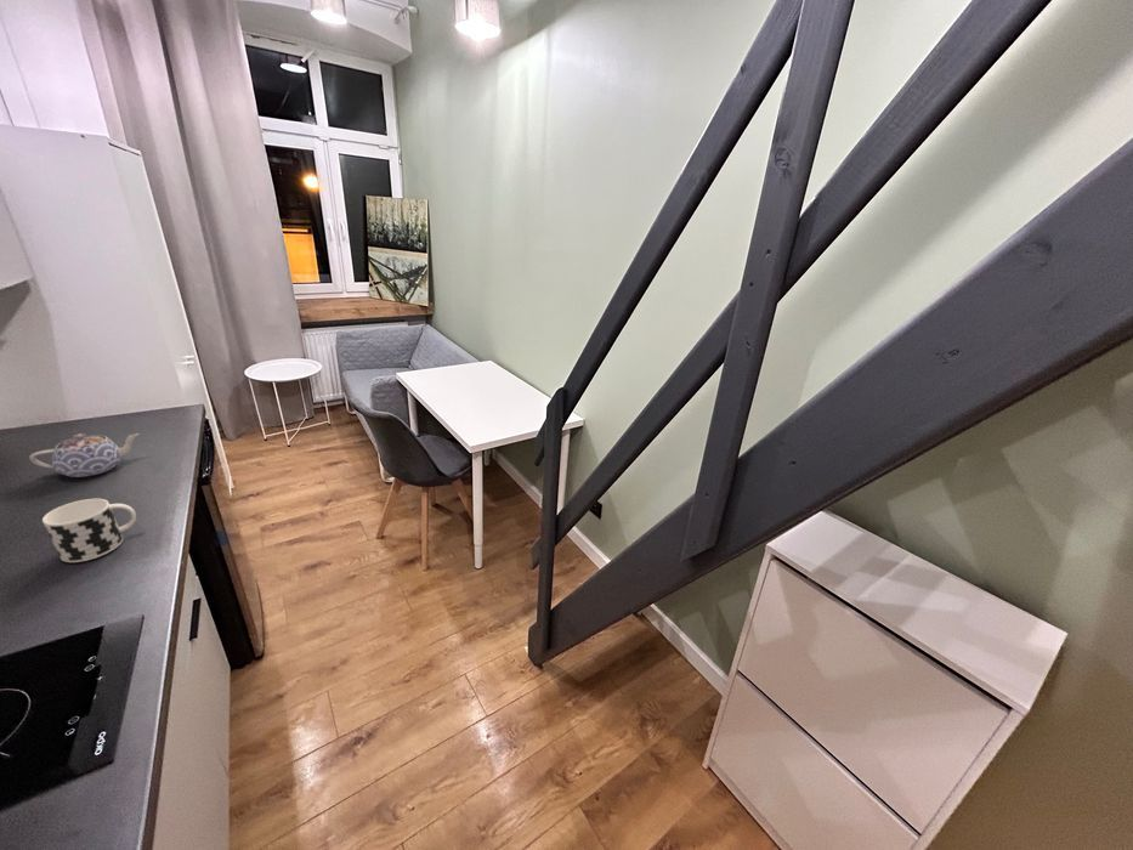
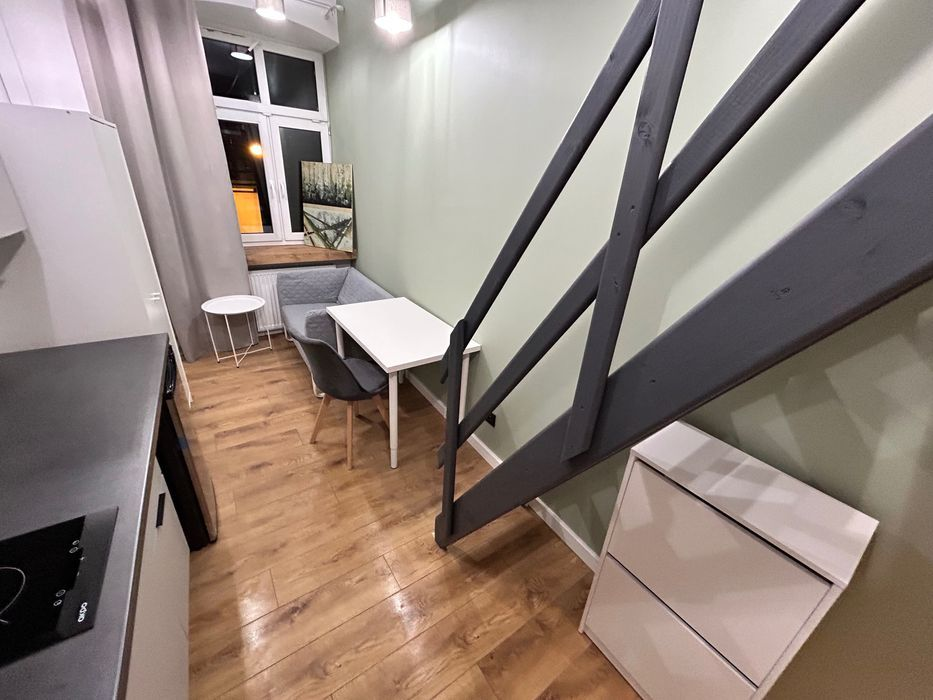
- cup [41,498,137,563]
- teapot [28,432,141,478]
